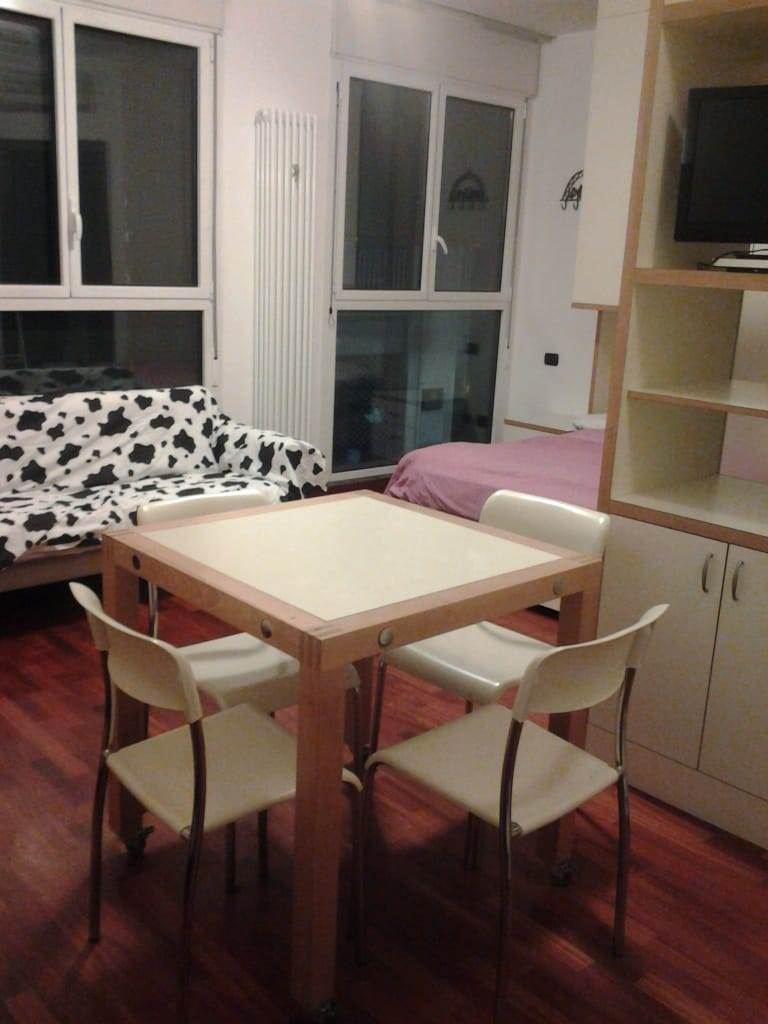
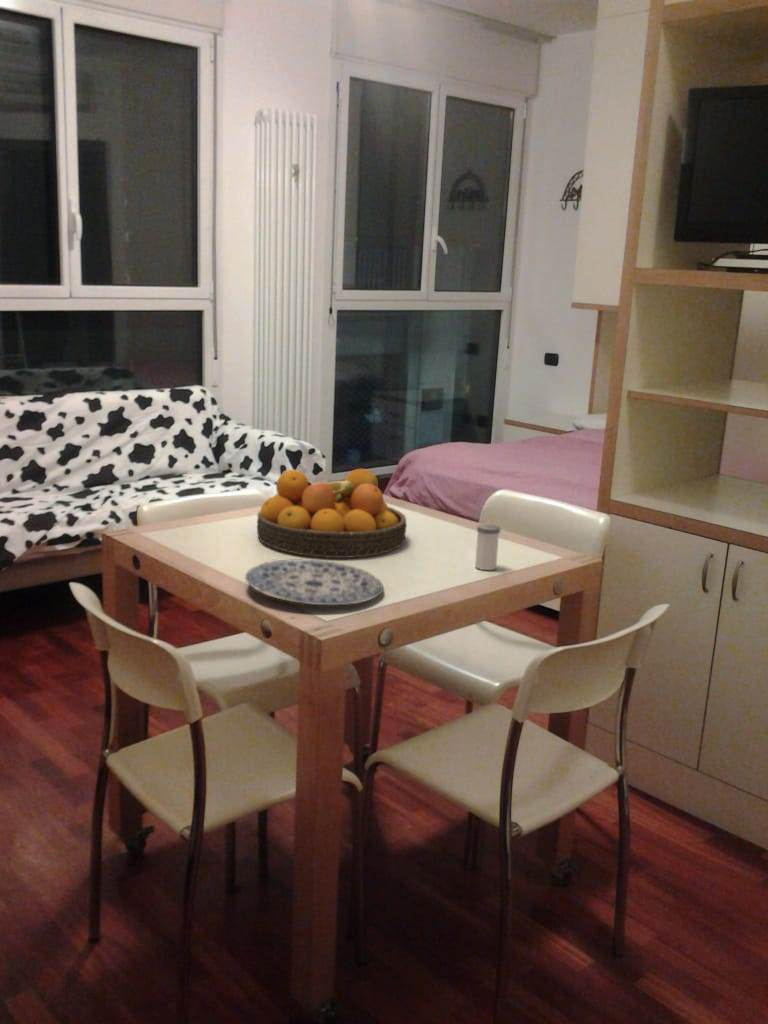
+ fruit bowl [256,468,408,559]
+ salt shaker [474,523,501,571]
+ plate [244,558,385,606]
